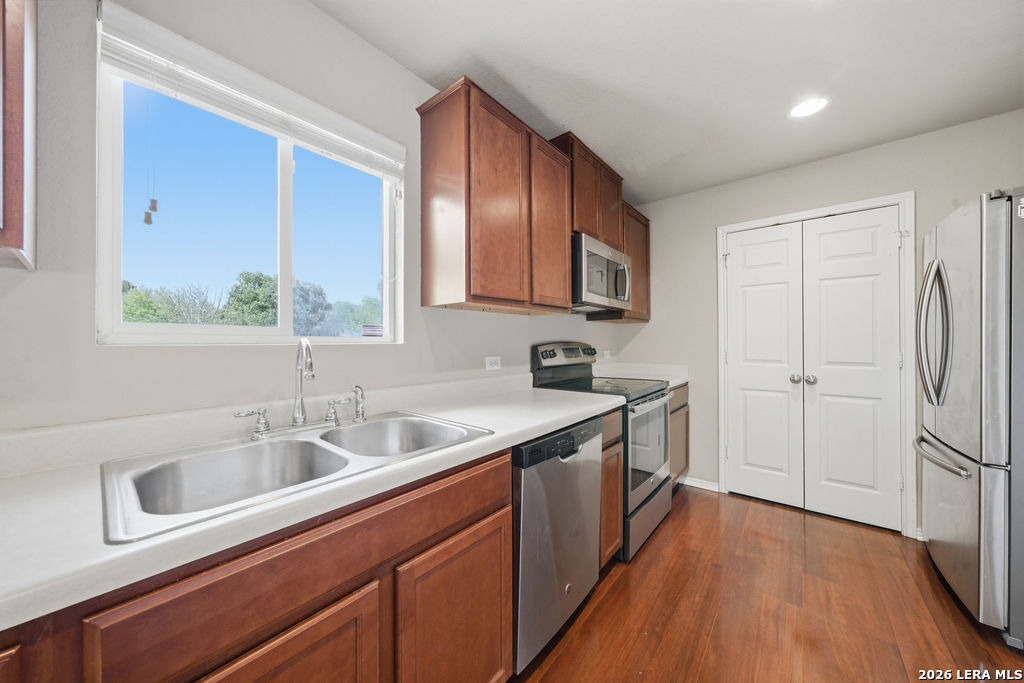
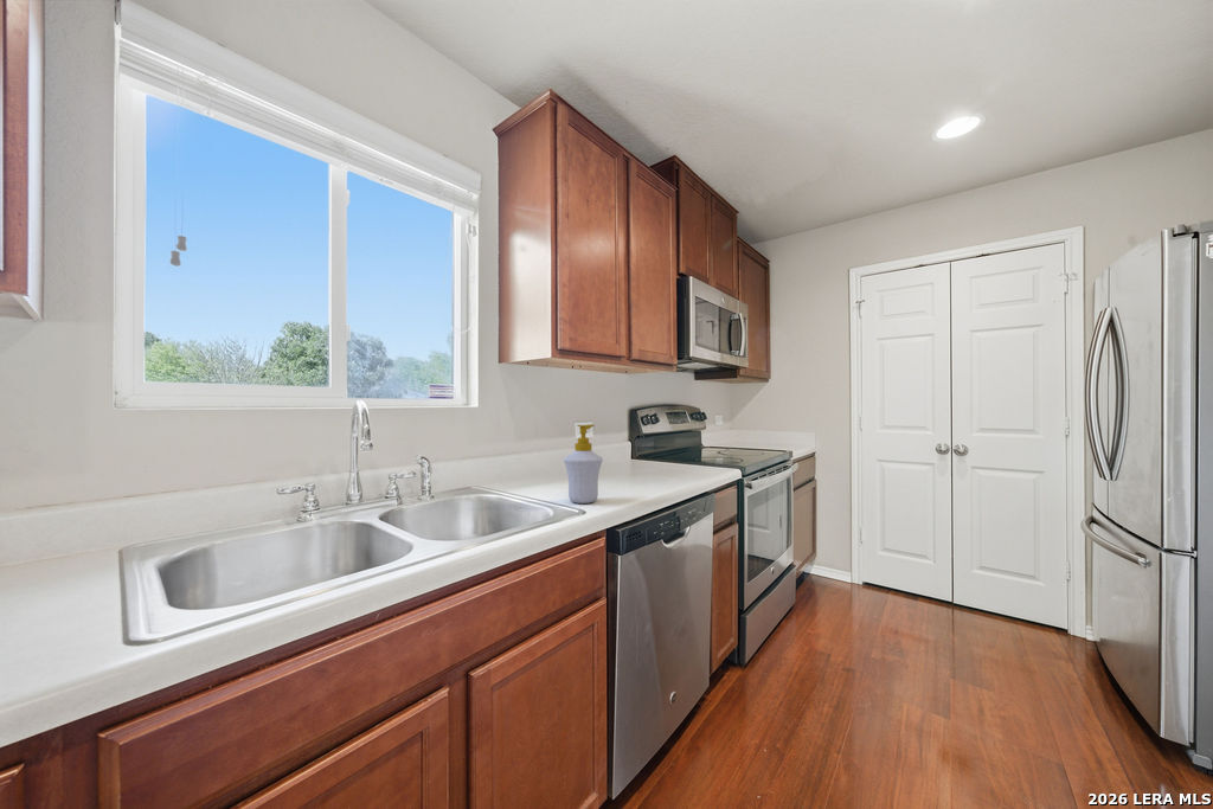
+ soap bottle [563,423,604,505]
